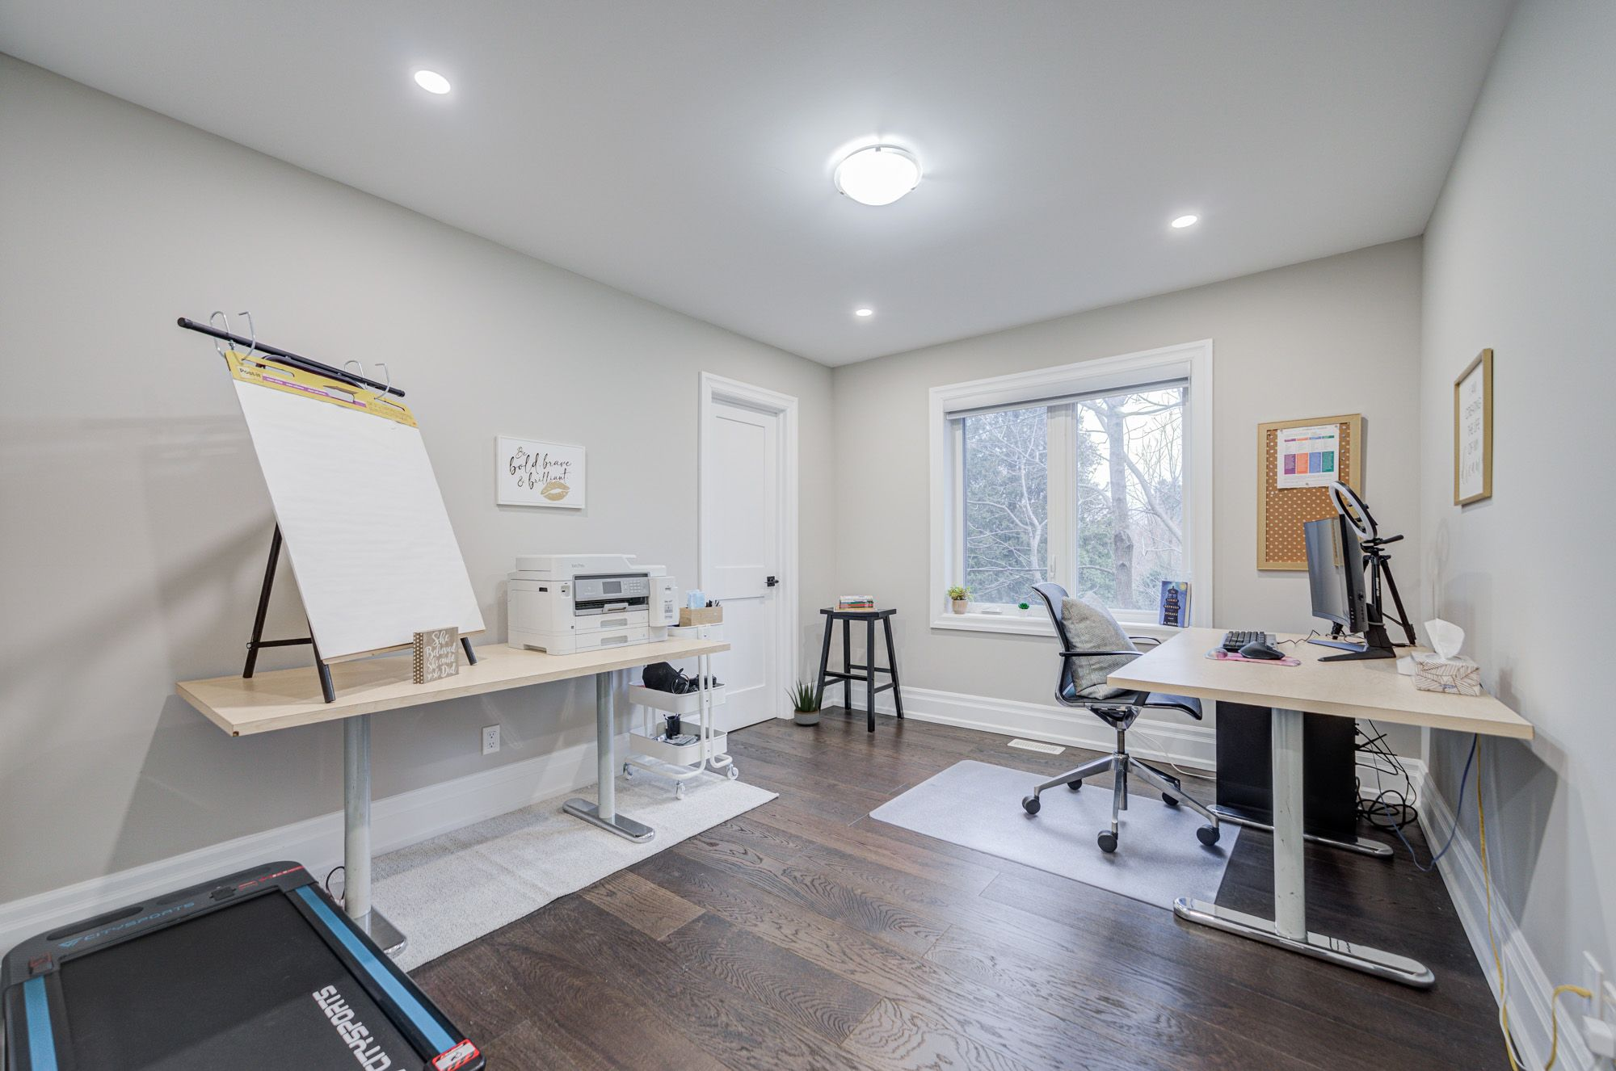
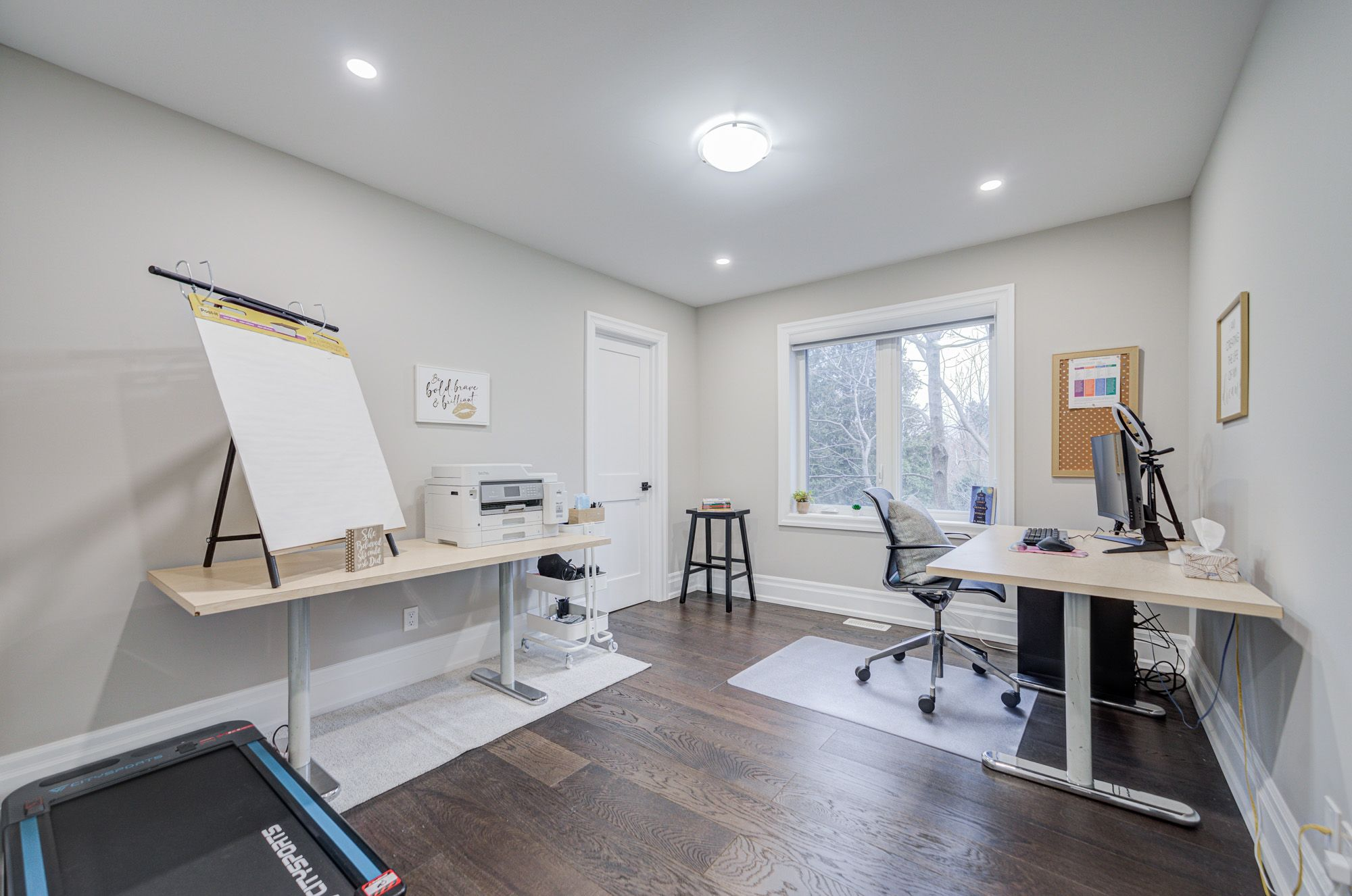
- potted plant [784,677,830,726]
